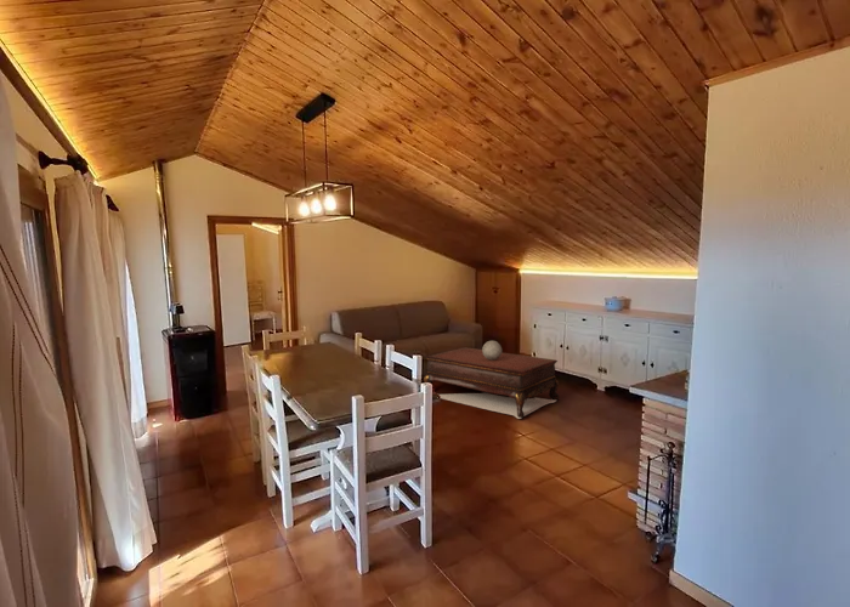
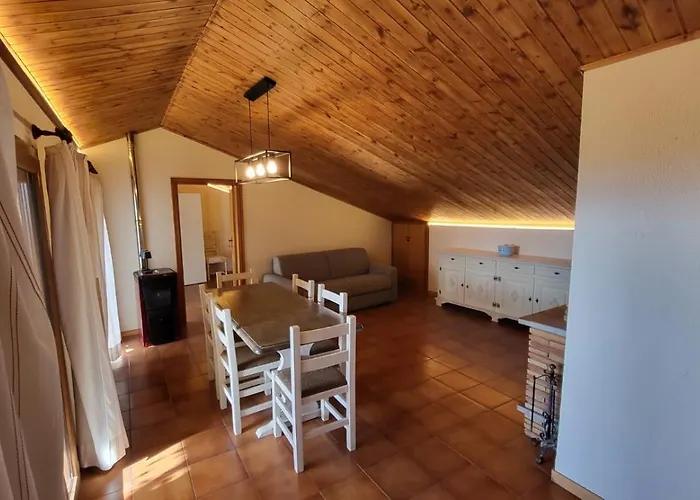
- coffee table [423,346,560,420]
- decorative sphere [481,340,503,361]
